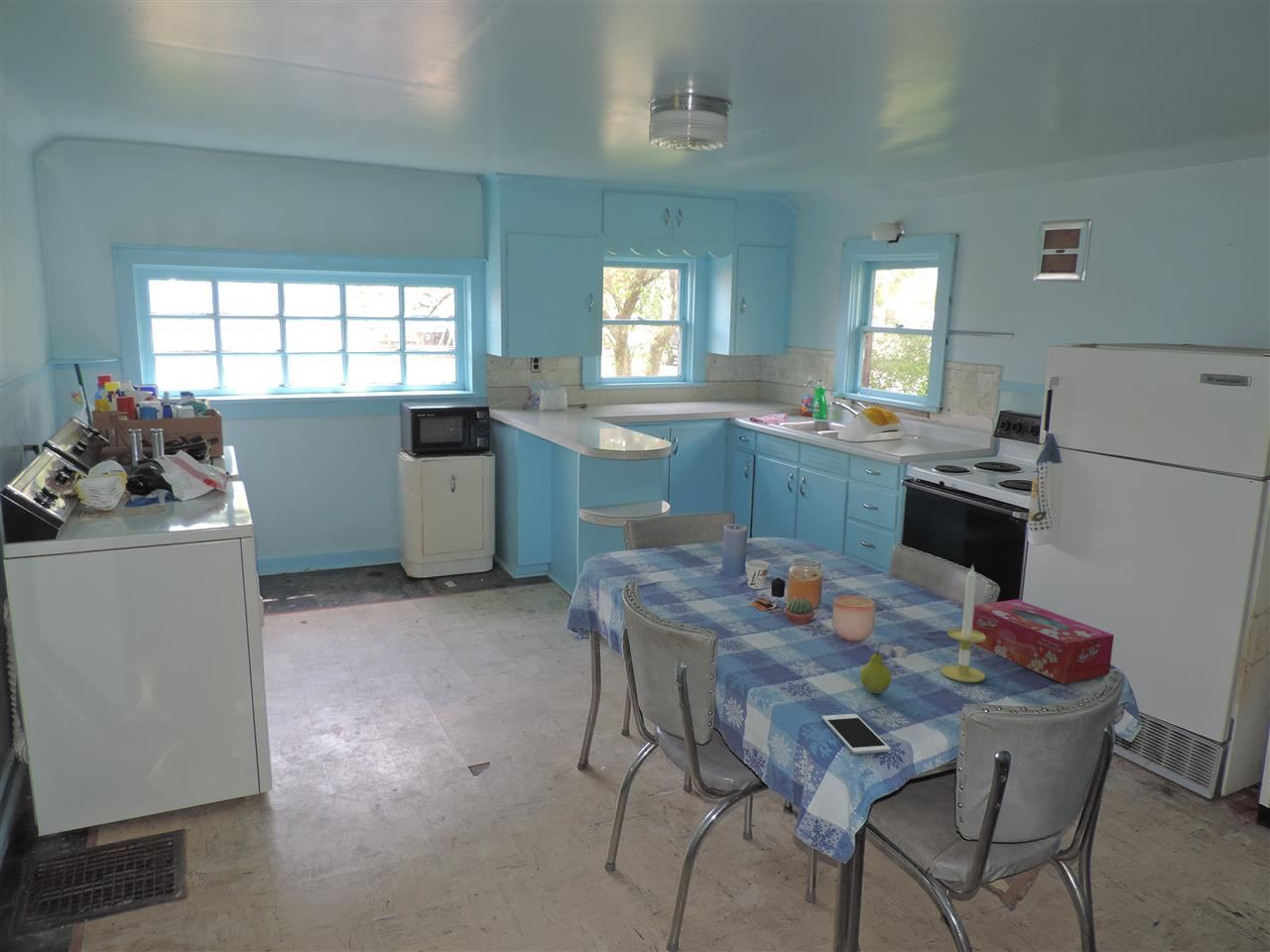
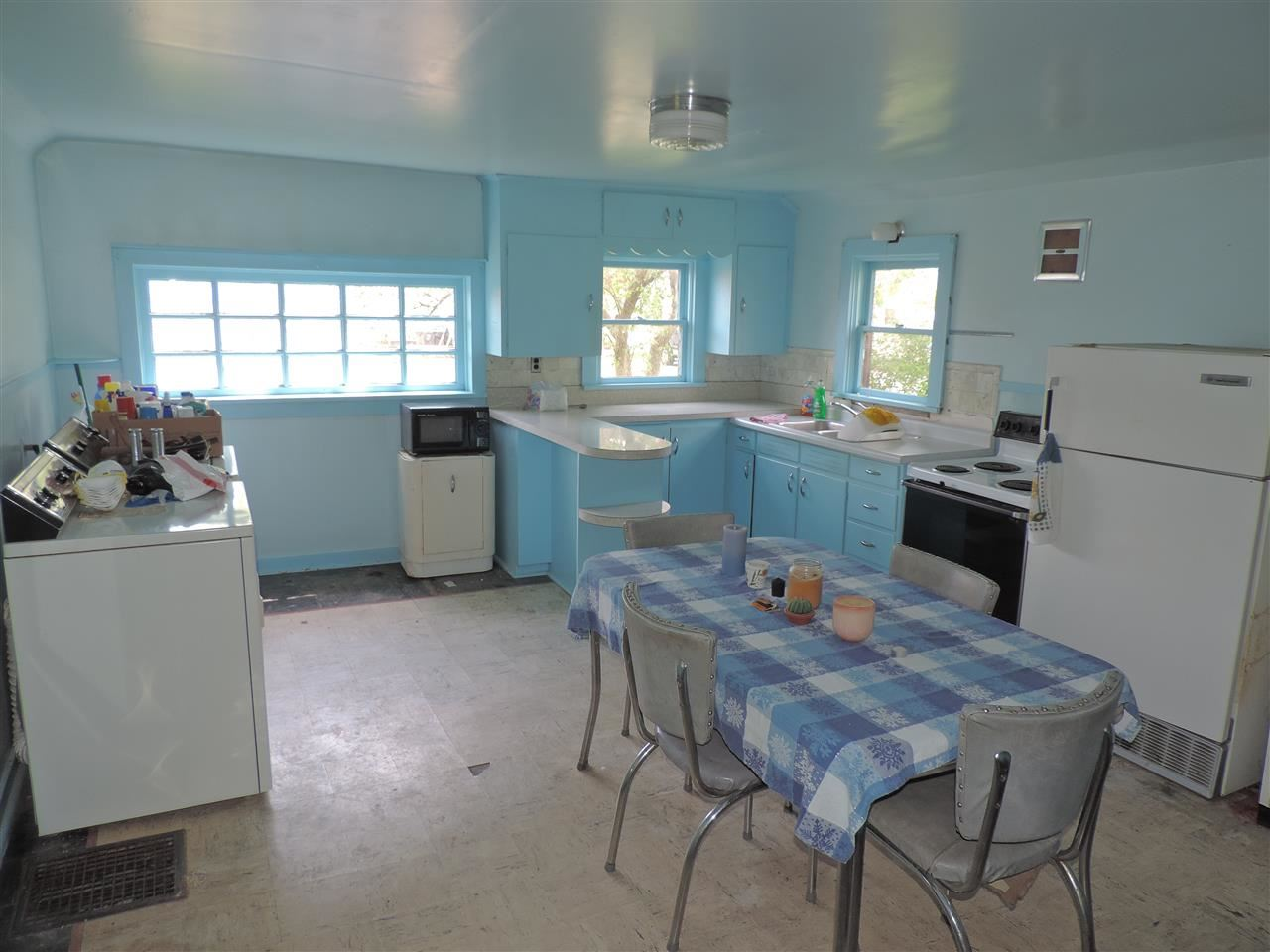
- candle [940,563,986,683]
- tissue box [971,599,1114,685]
- fruit [859,643,893,694]
- cell phone [821,713,891,755]
